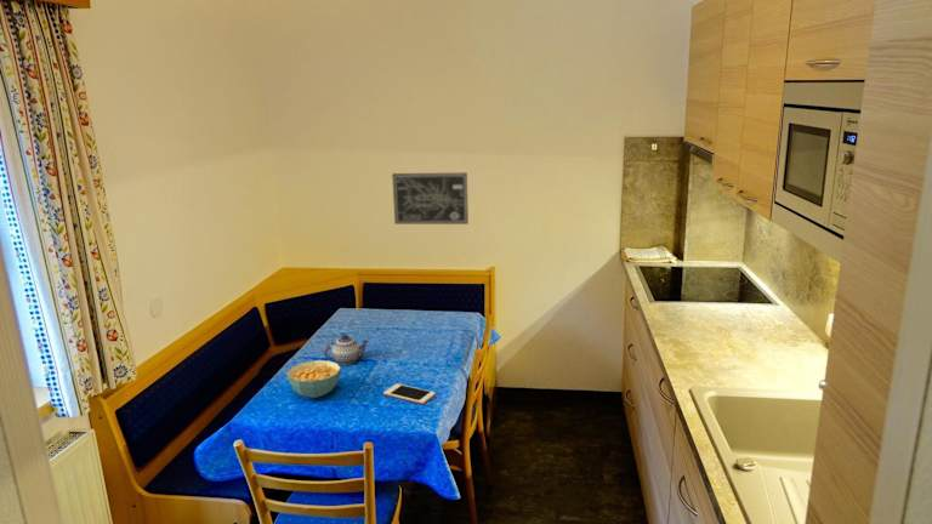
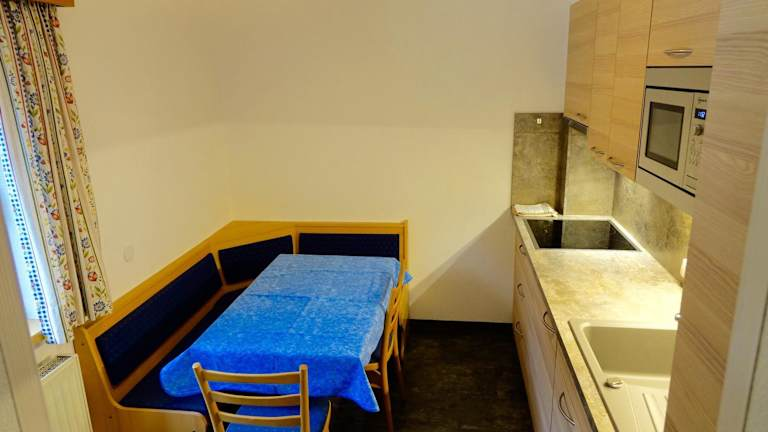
- cereal bowl [285,359,342,399]
- teapot [322,334,370,366]
- cell phone [382,382,437,405]
- wall art [391,171,470,226]
